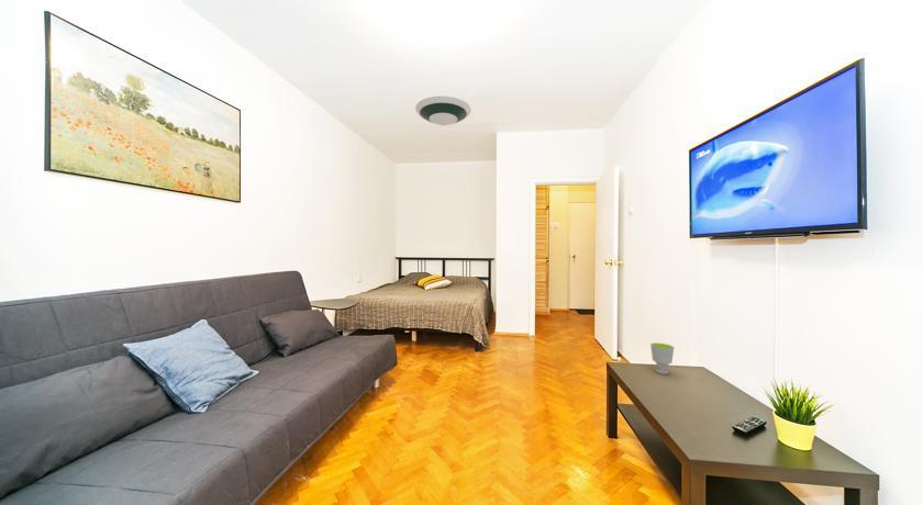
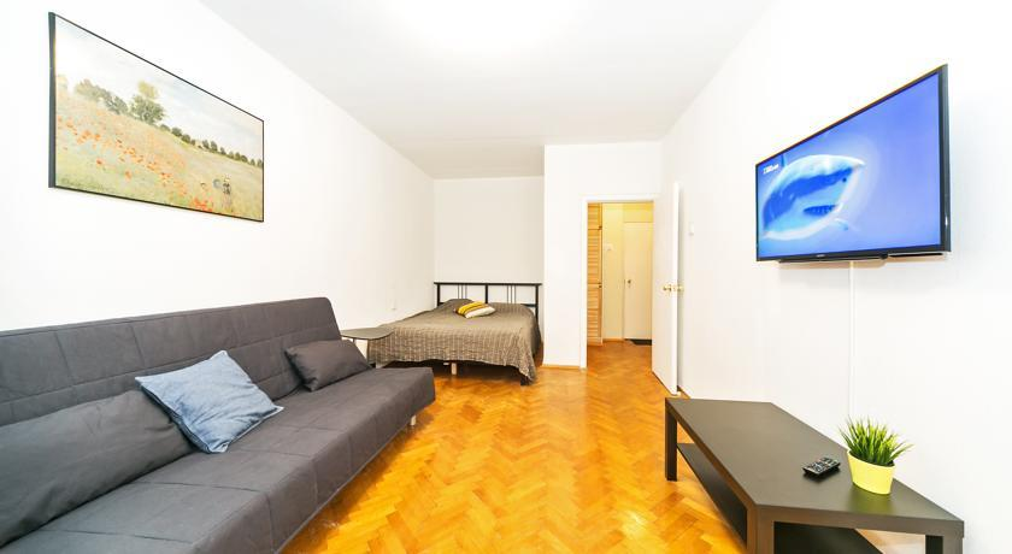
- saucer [414,96,472,126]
- cup [649,341,675,375]
